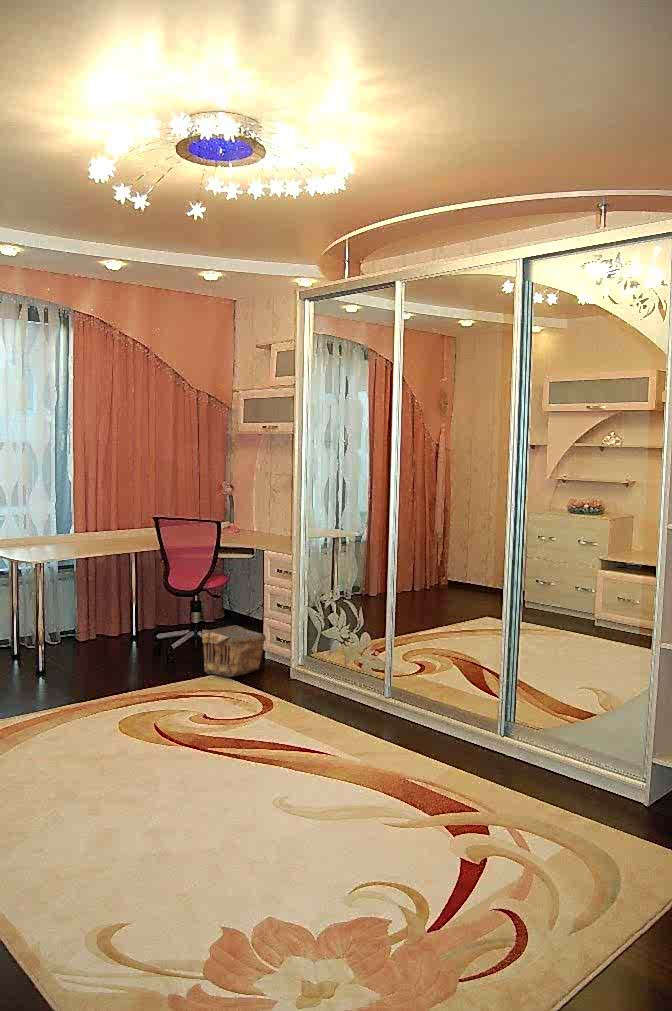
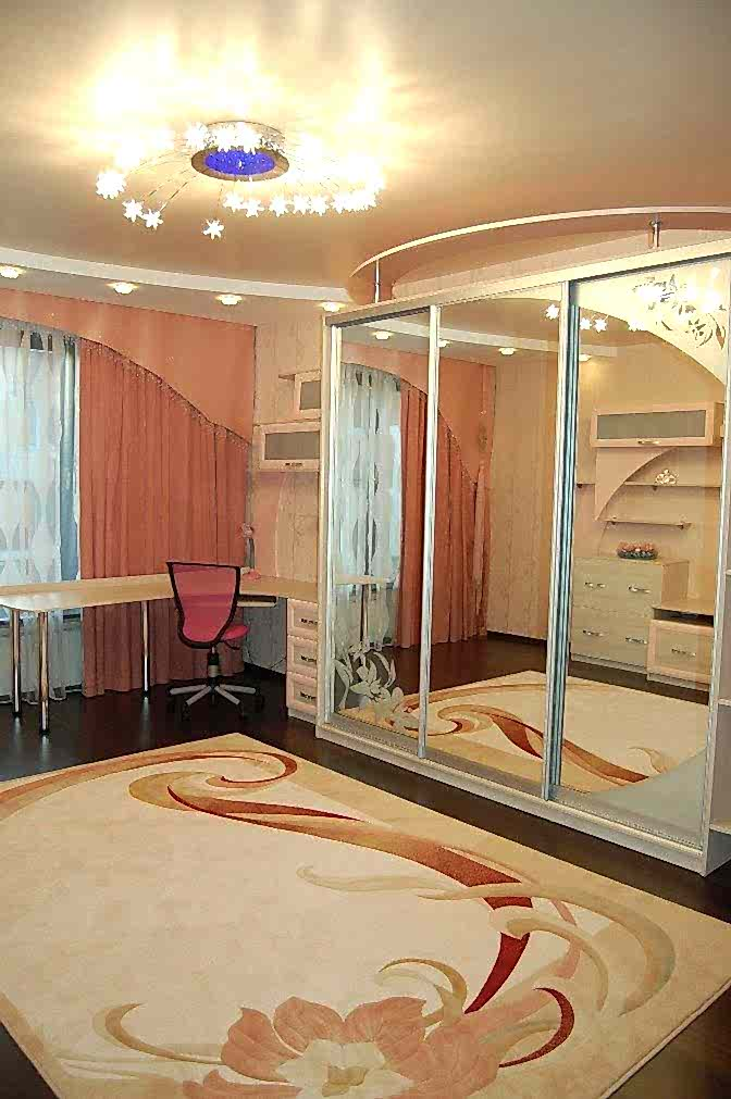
- pouch [201,624,267,678]
